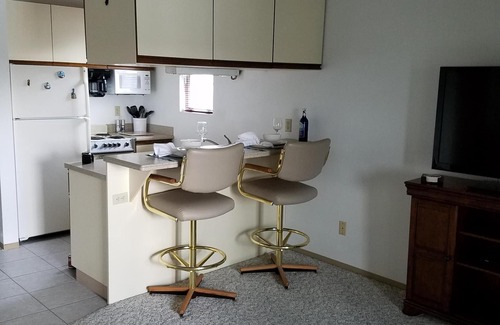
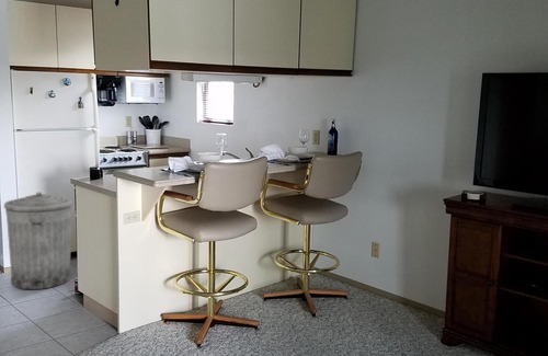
+ trash can [3,192,73,290]
